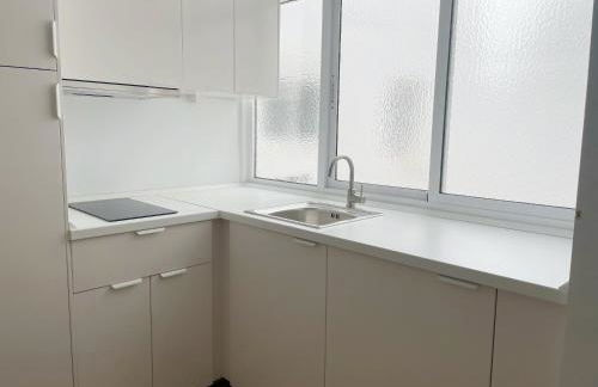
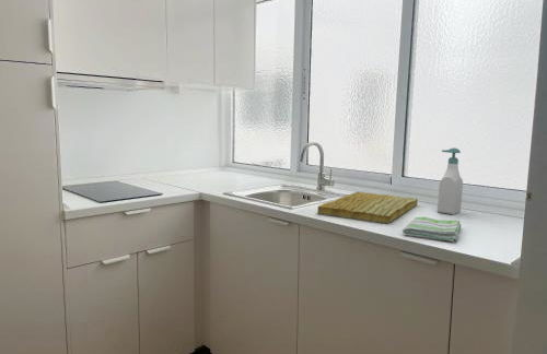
+ cutting board [316,191,419,225]
+ dish towel [401,216,462,243]
+ soap bottle [437,146,464,215]
